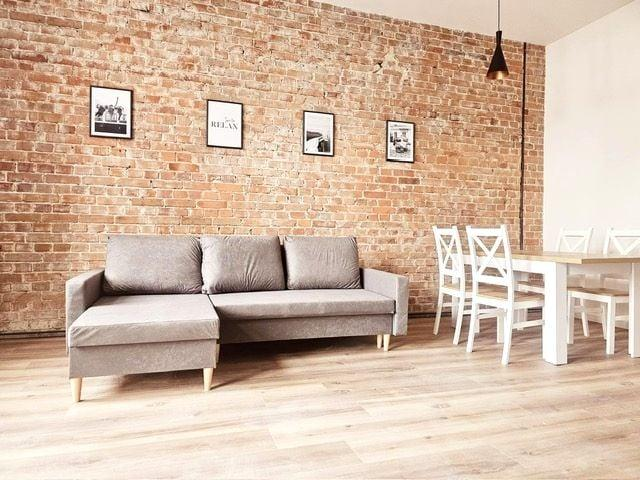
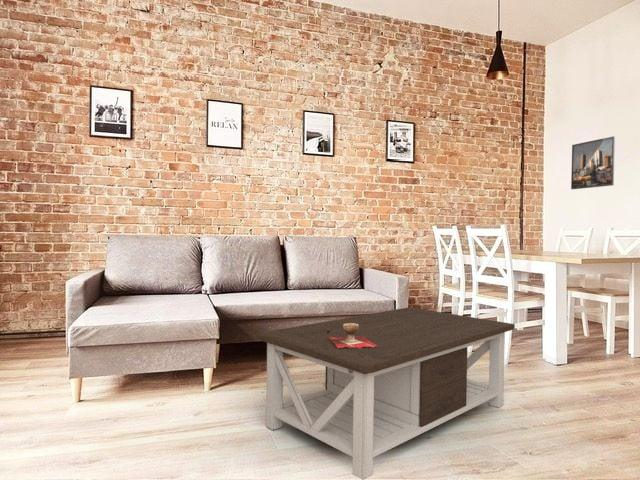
+ coffee table [255,306,516,480]
+ decorative bowl [327,323,376,348]
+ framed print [570,135,616,190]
